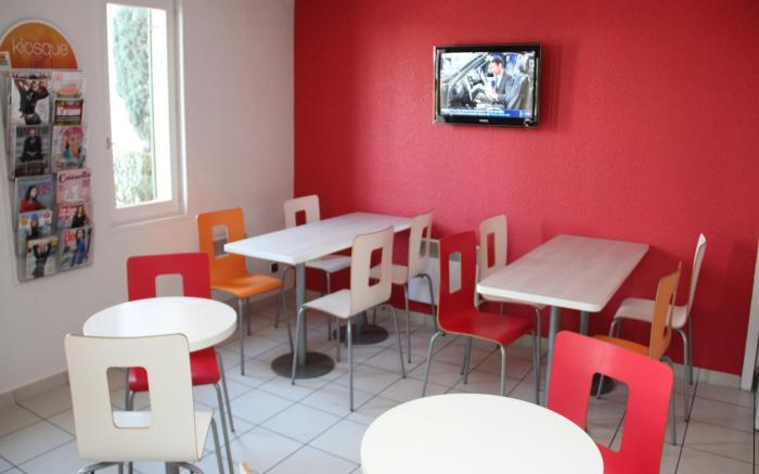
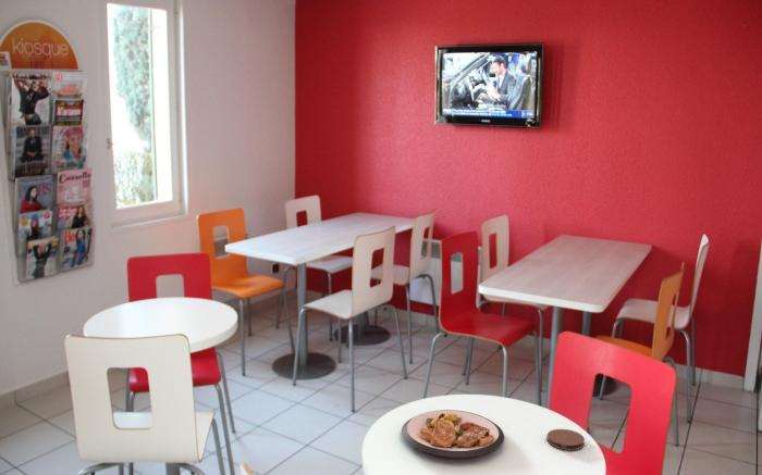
+ plate [401,409,505,461]
+ coaster [545,428,586,451]
